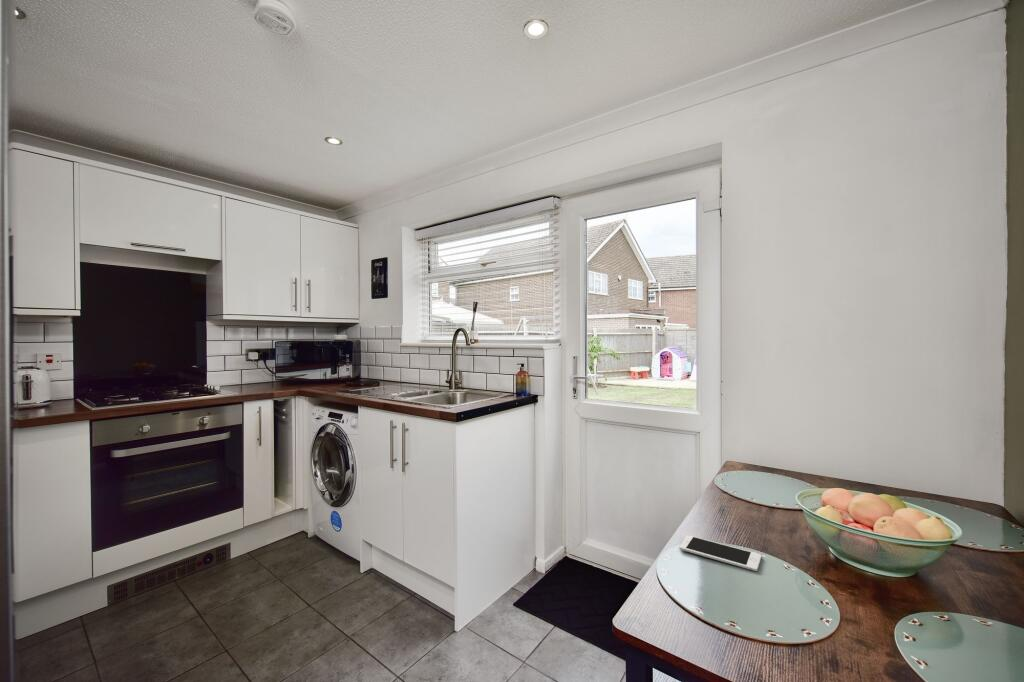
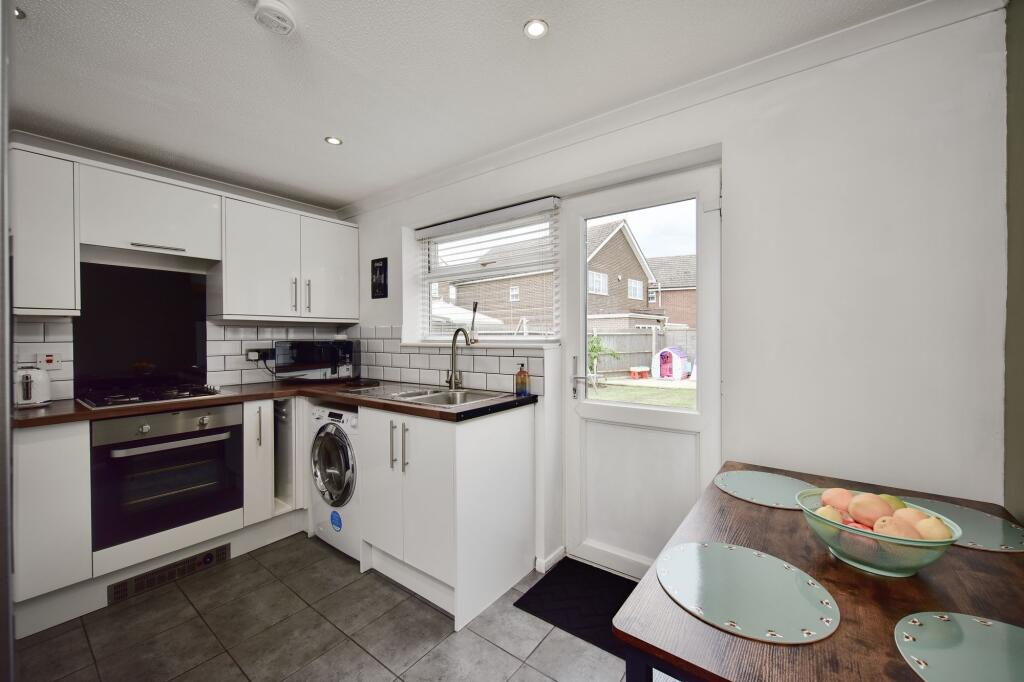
- cell phone [678,534,762,572]
